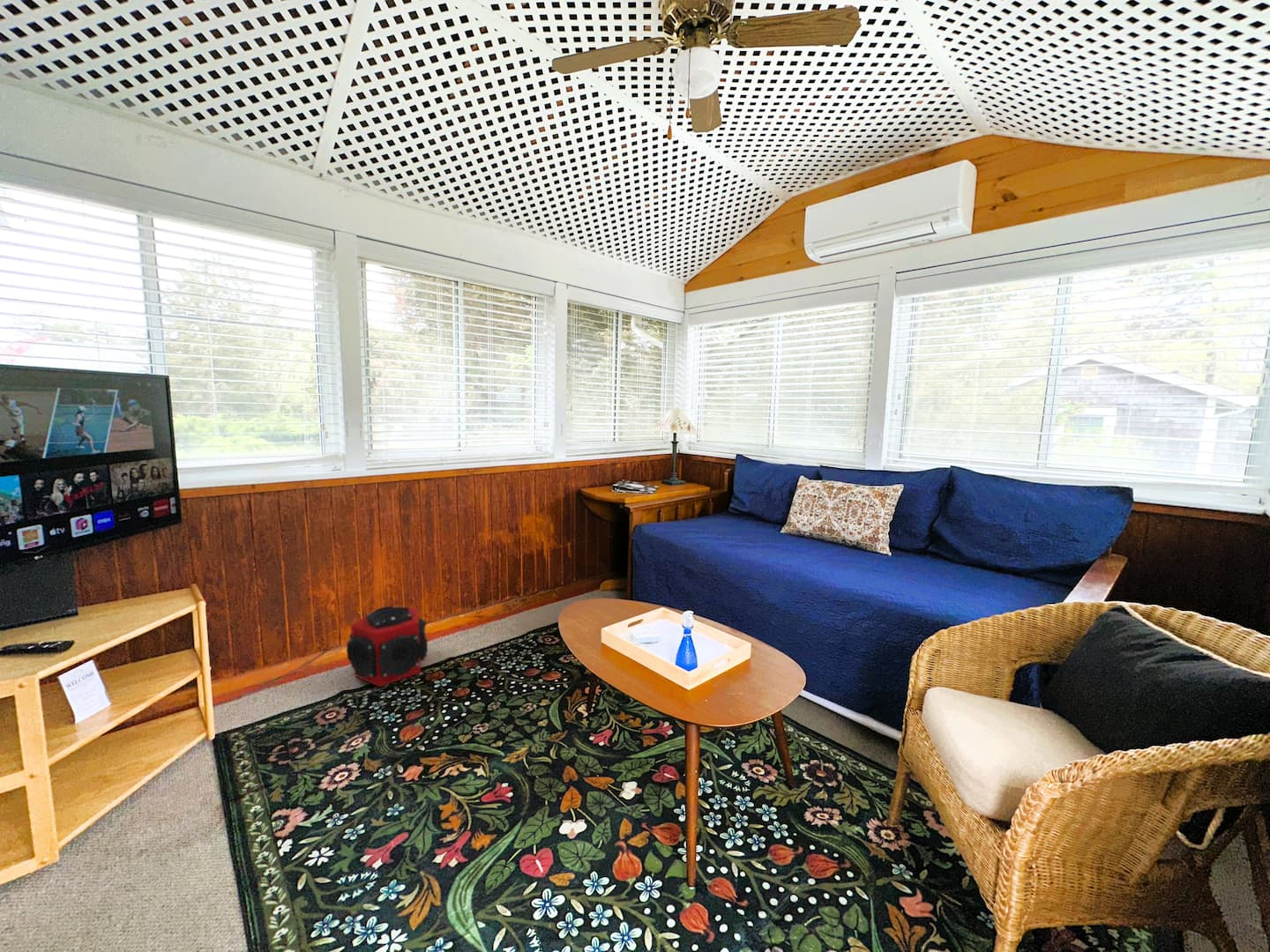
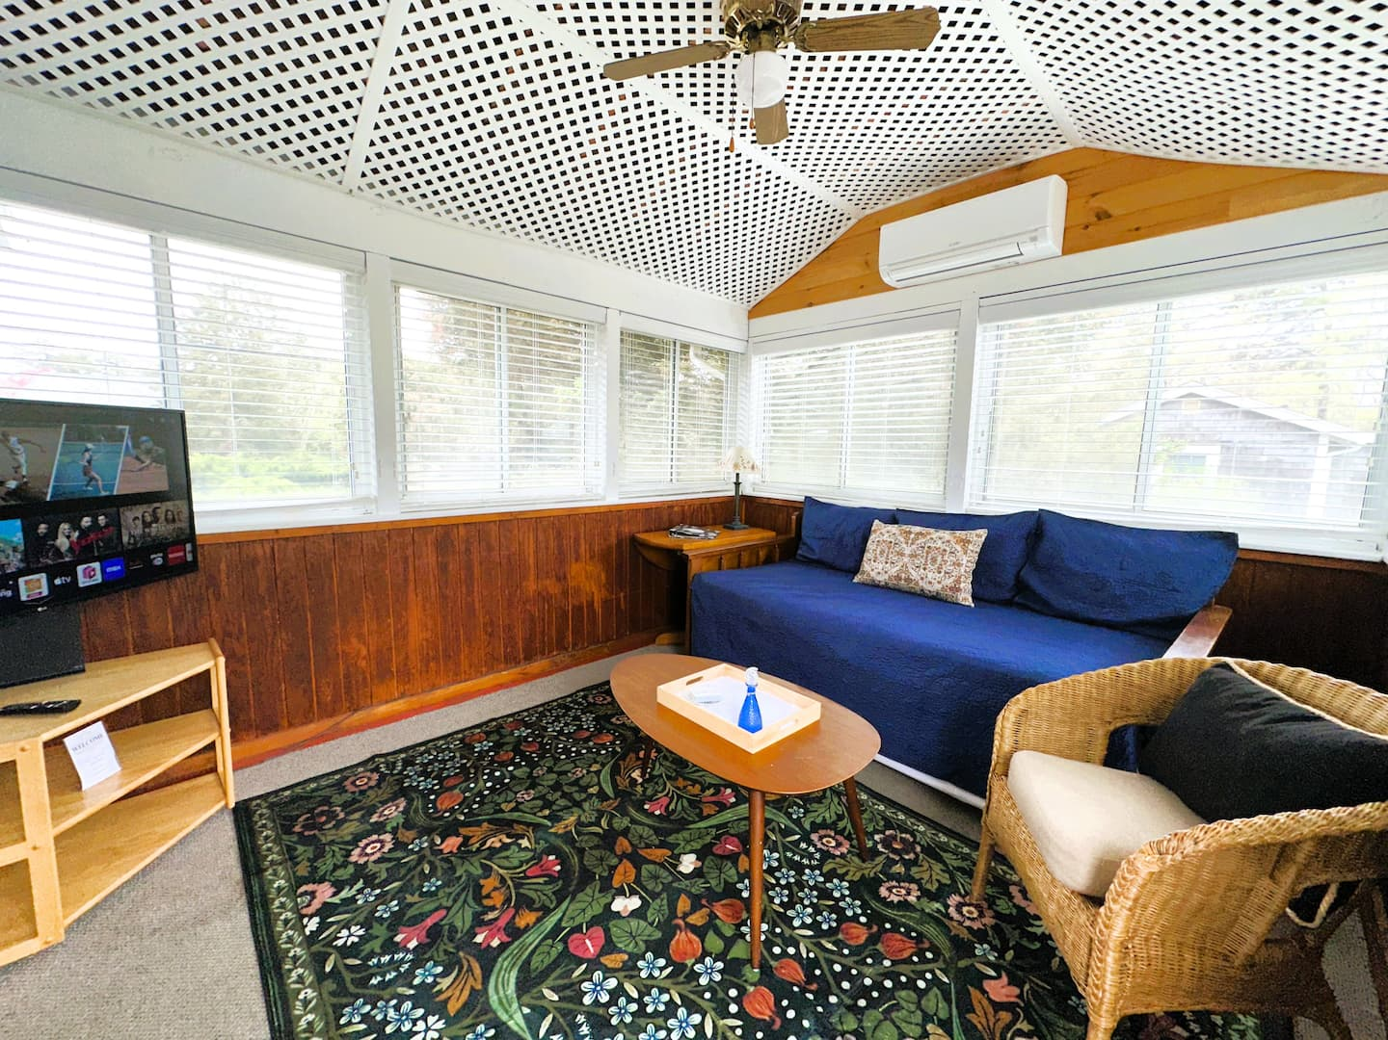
- speaker [346,606,429,688]
